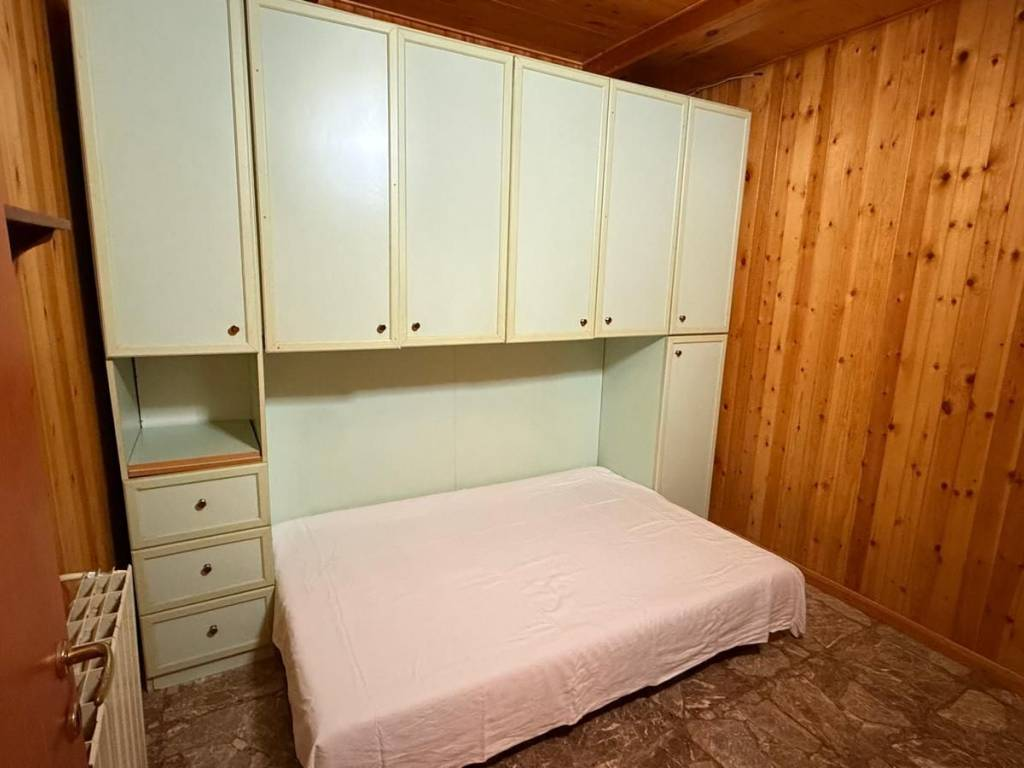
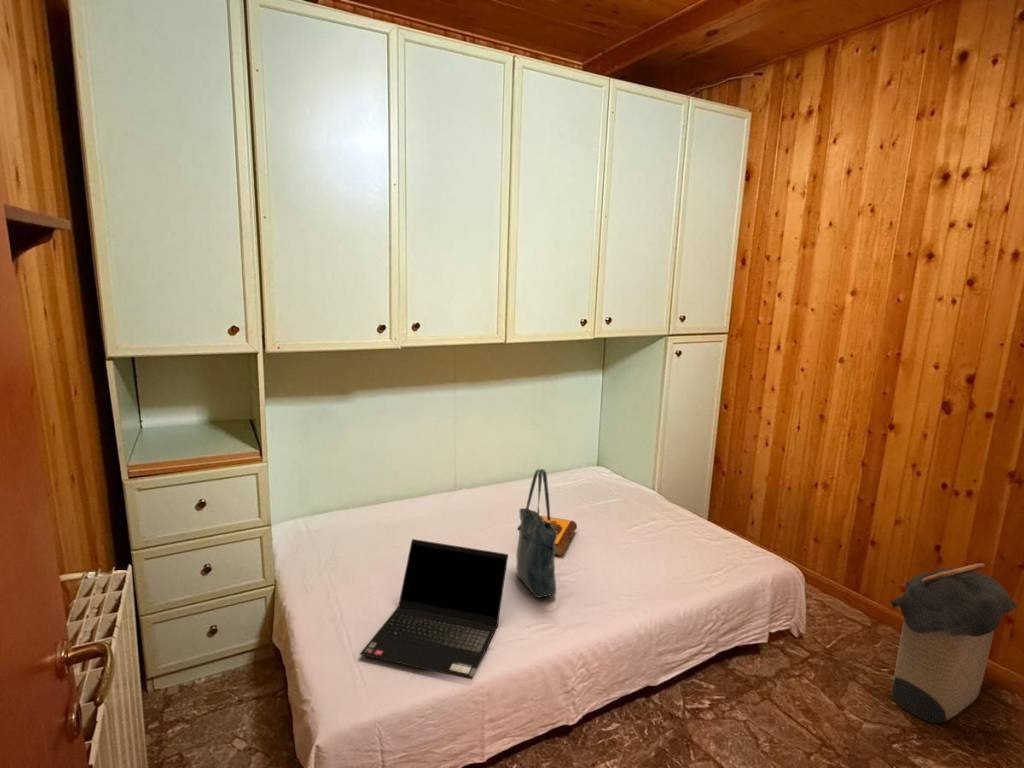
+ tote bag [515,468,557,599]
+ laundry hamper [889,562,1019,724]
+ laptop computer [359,538,509,681]
+ hardback book [540,515,578,557]
